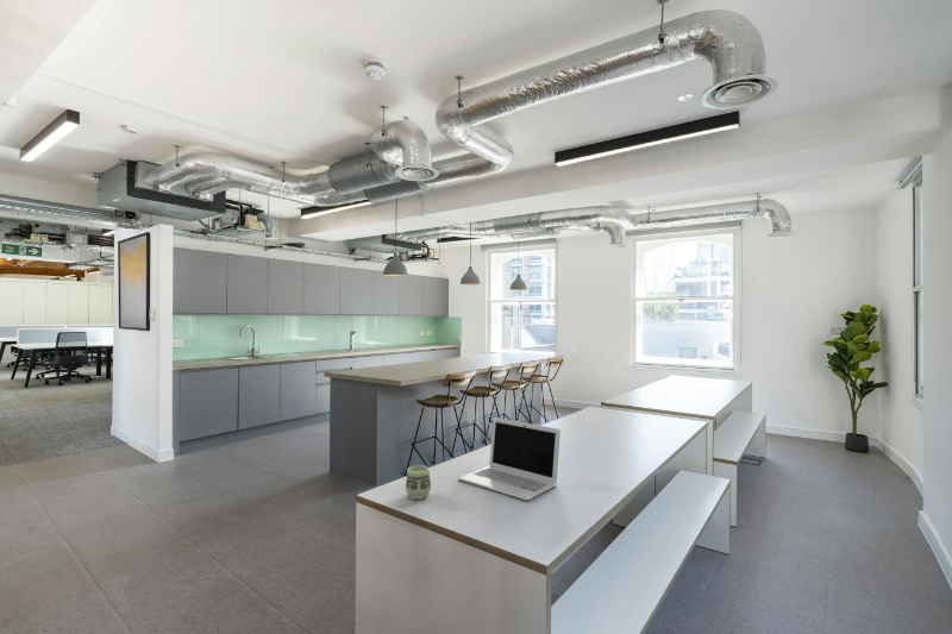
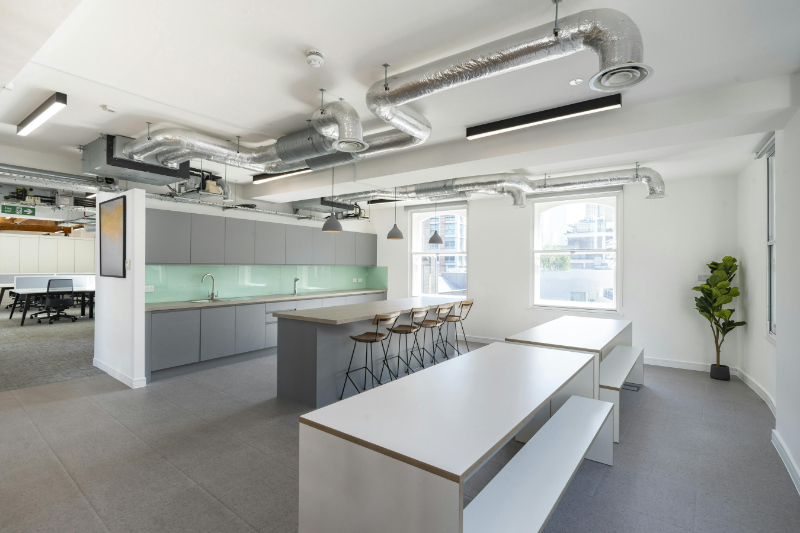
- laptop [457,416,562,502]
- cup [405,465,432,501]
